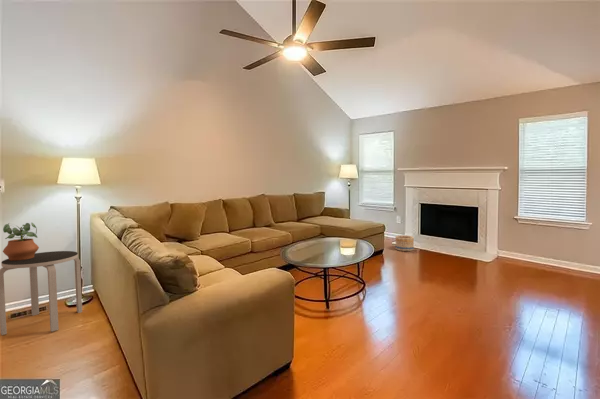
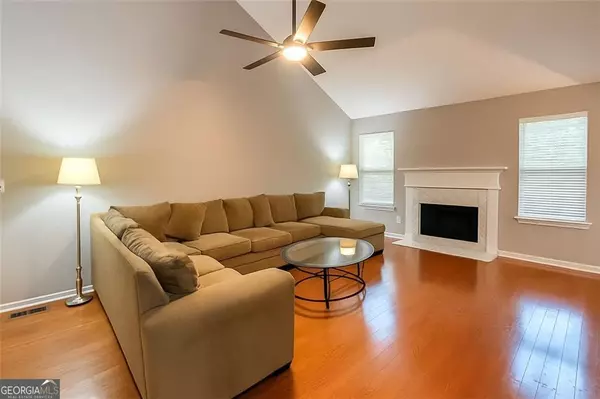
- potted plant [2,222,40,261]
- basket [394,234,415,252]
- side table [0,250,83,336]
